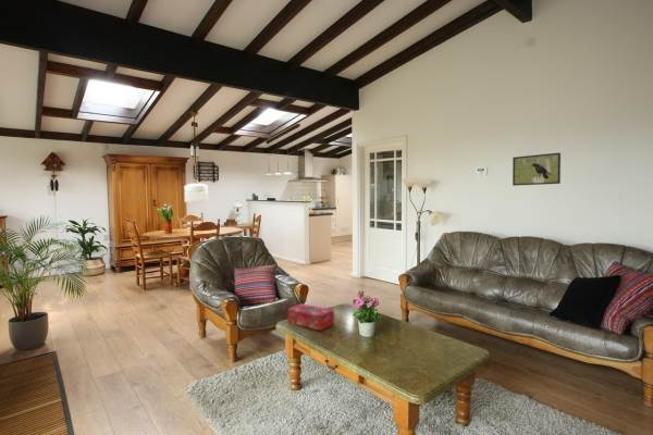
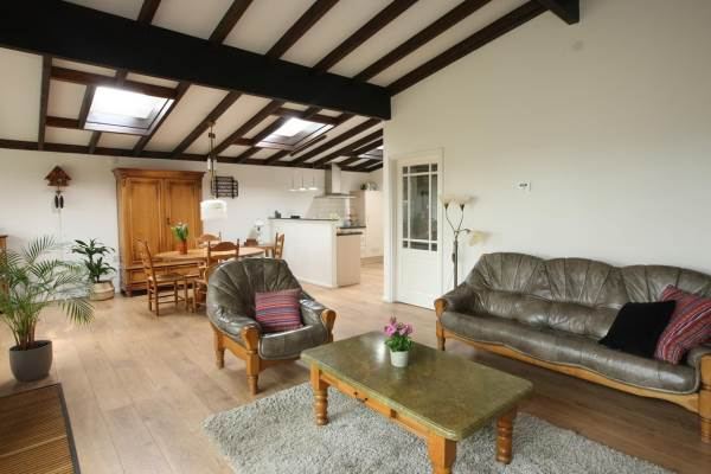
- tissue box [286,302,335,332]
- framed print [512,152,562,187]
